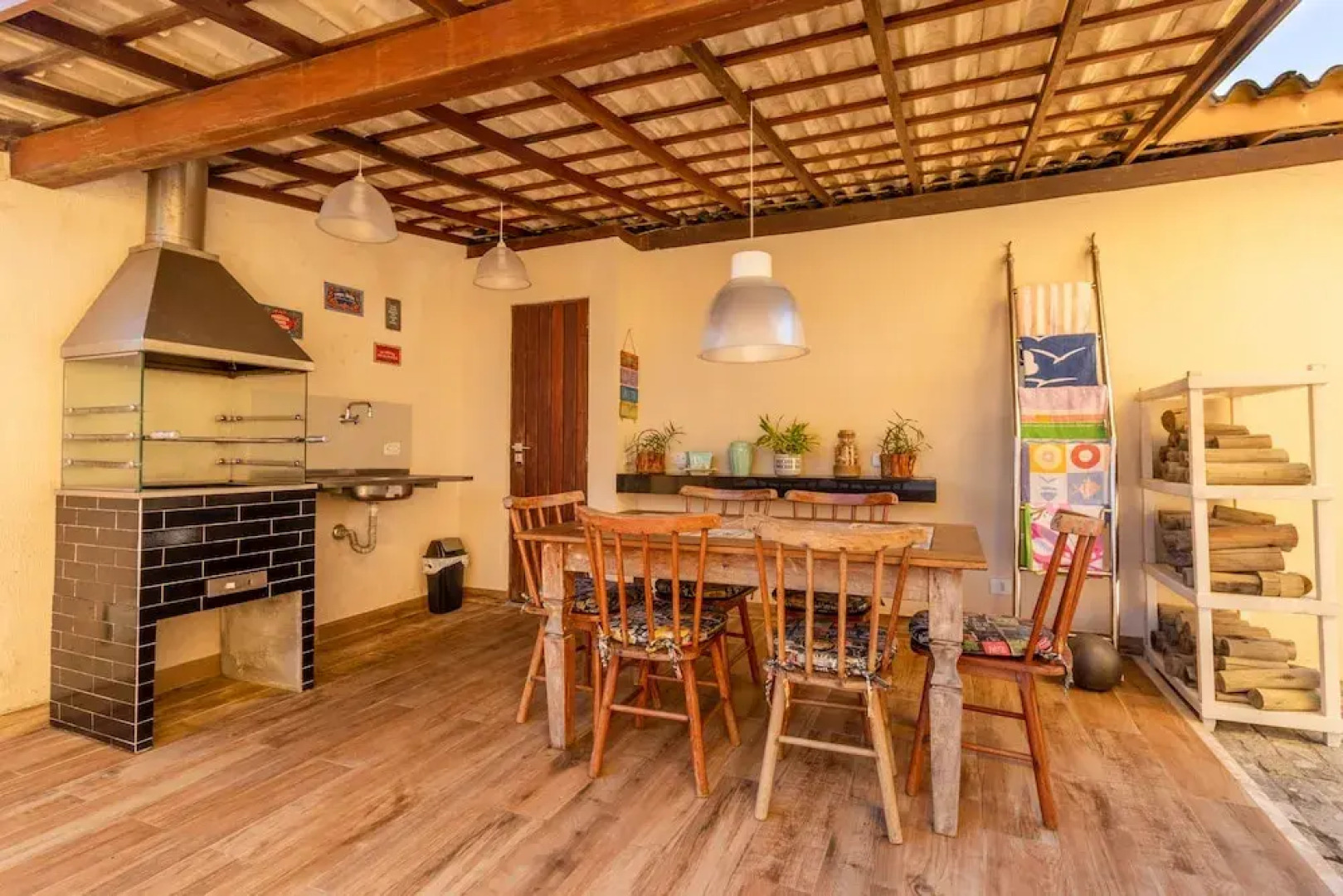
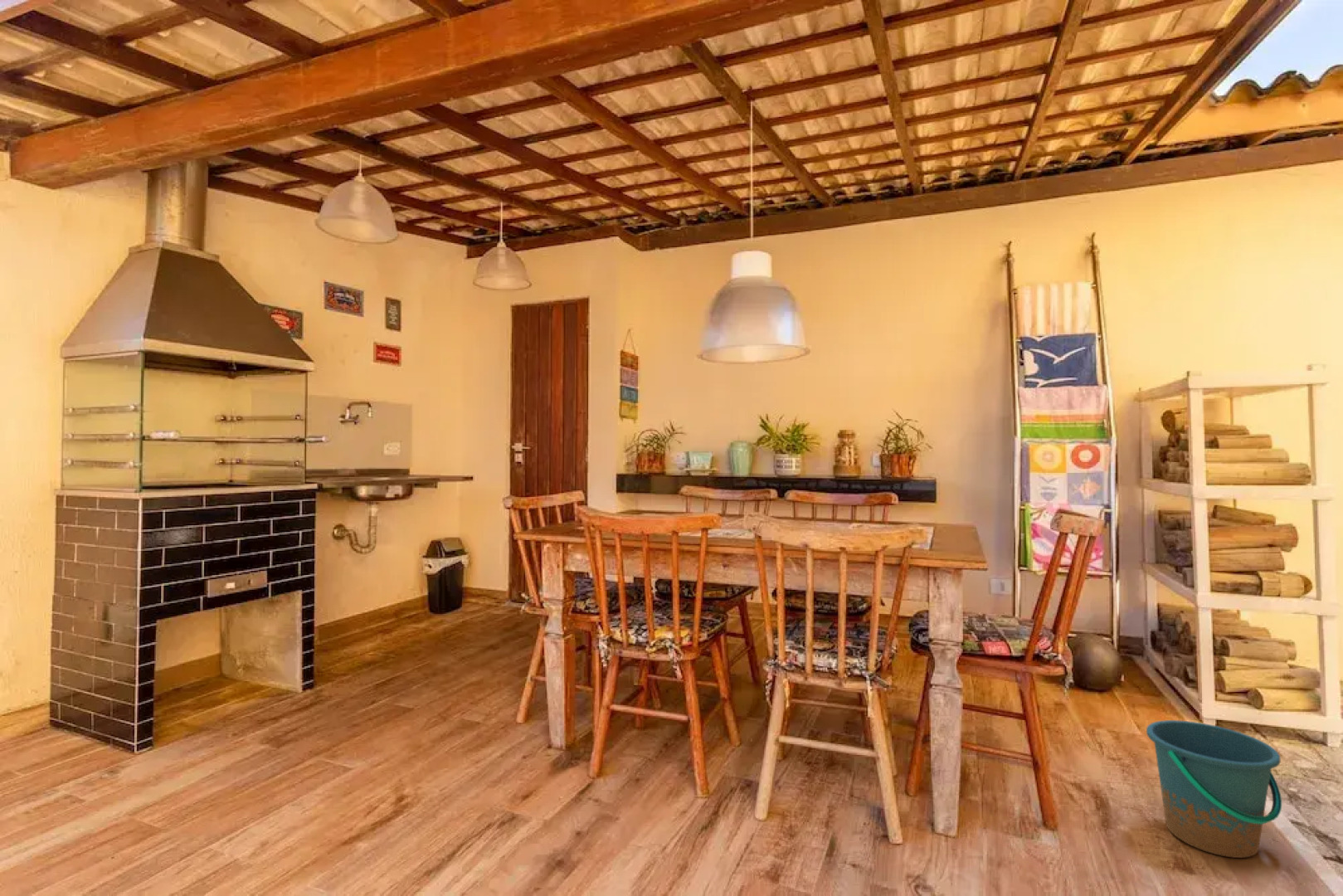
+ bucket [1146,719,1282,859]
